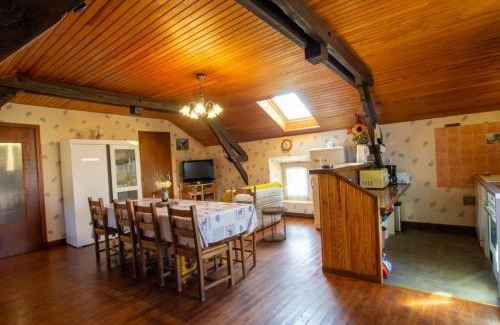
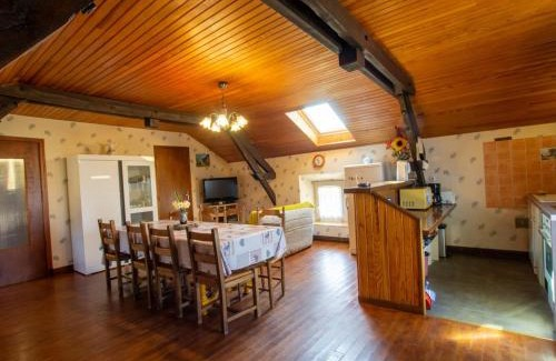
- side table [259,205,287,243]
